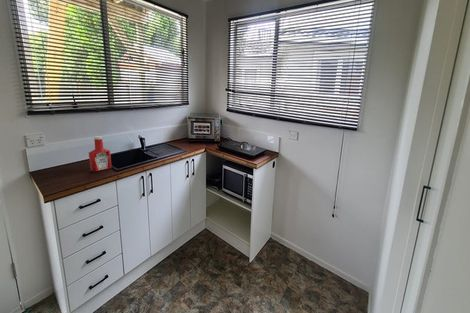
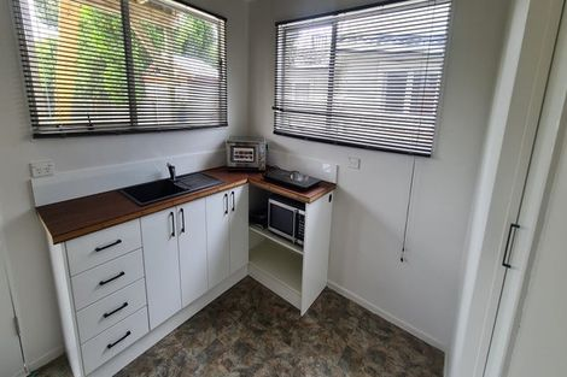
- soap bottle [88,135,113,173]
